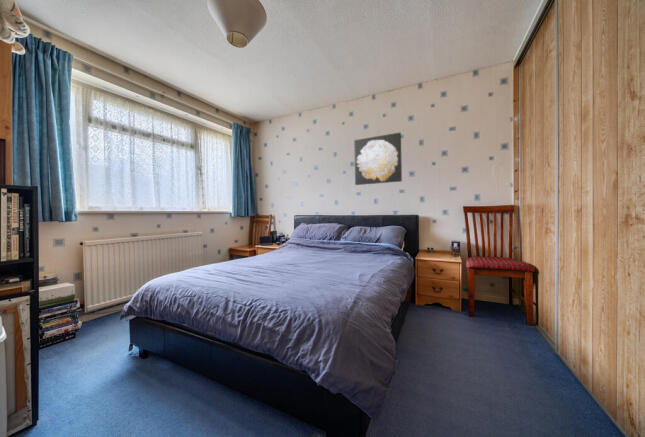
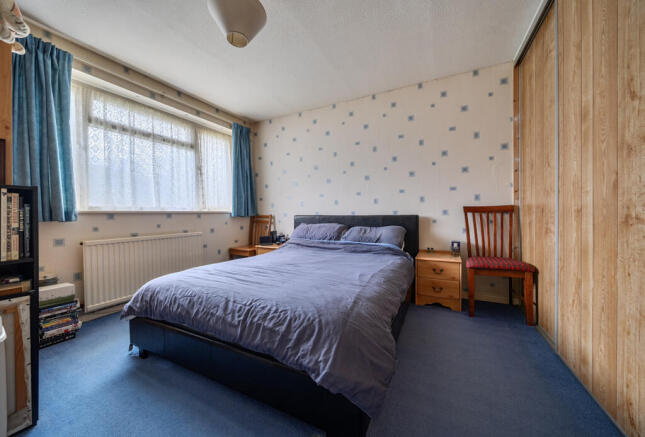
- wall art [353,132,403,186]
